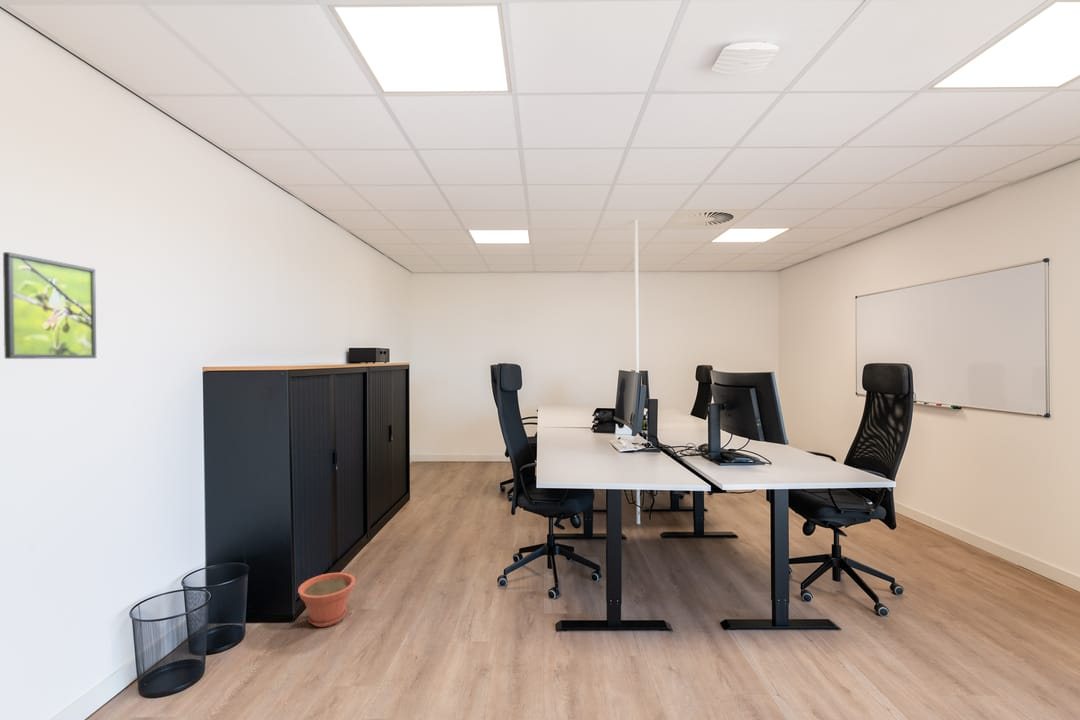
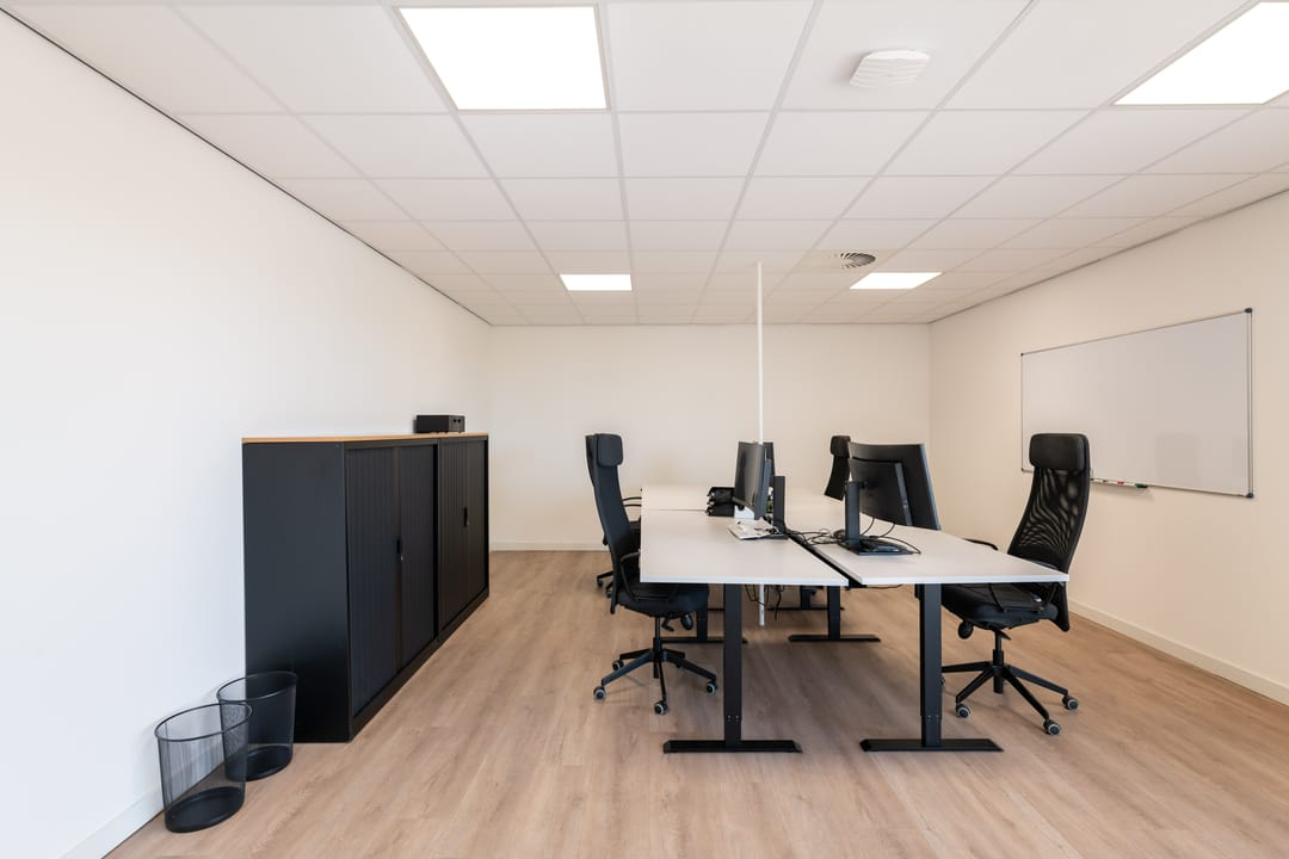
- plant pot [297,572,356,628]
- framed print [2,251,97,360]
